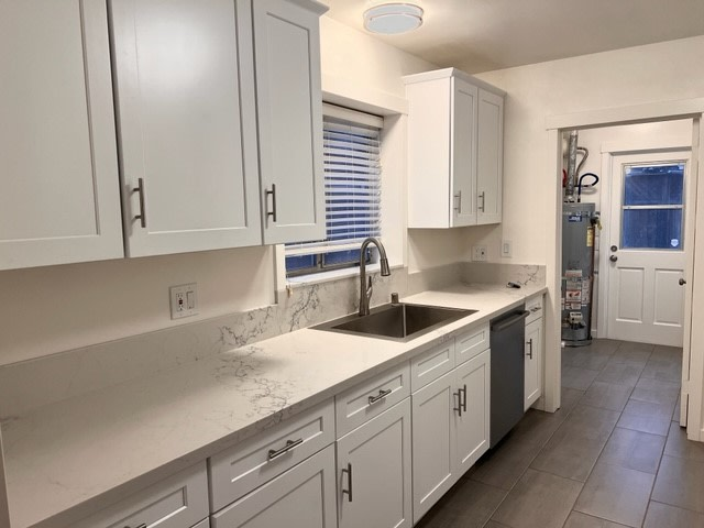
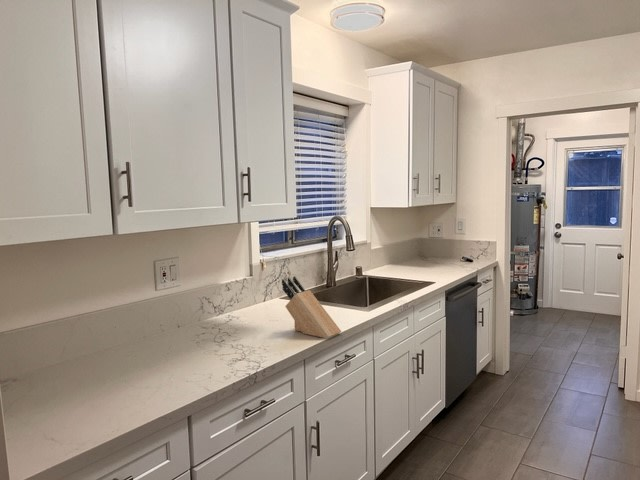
+ knife block [281,275,342,339]
